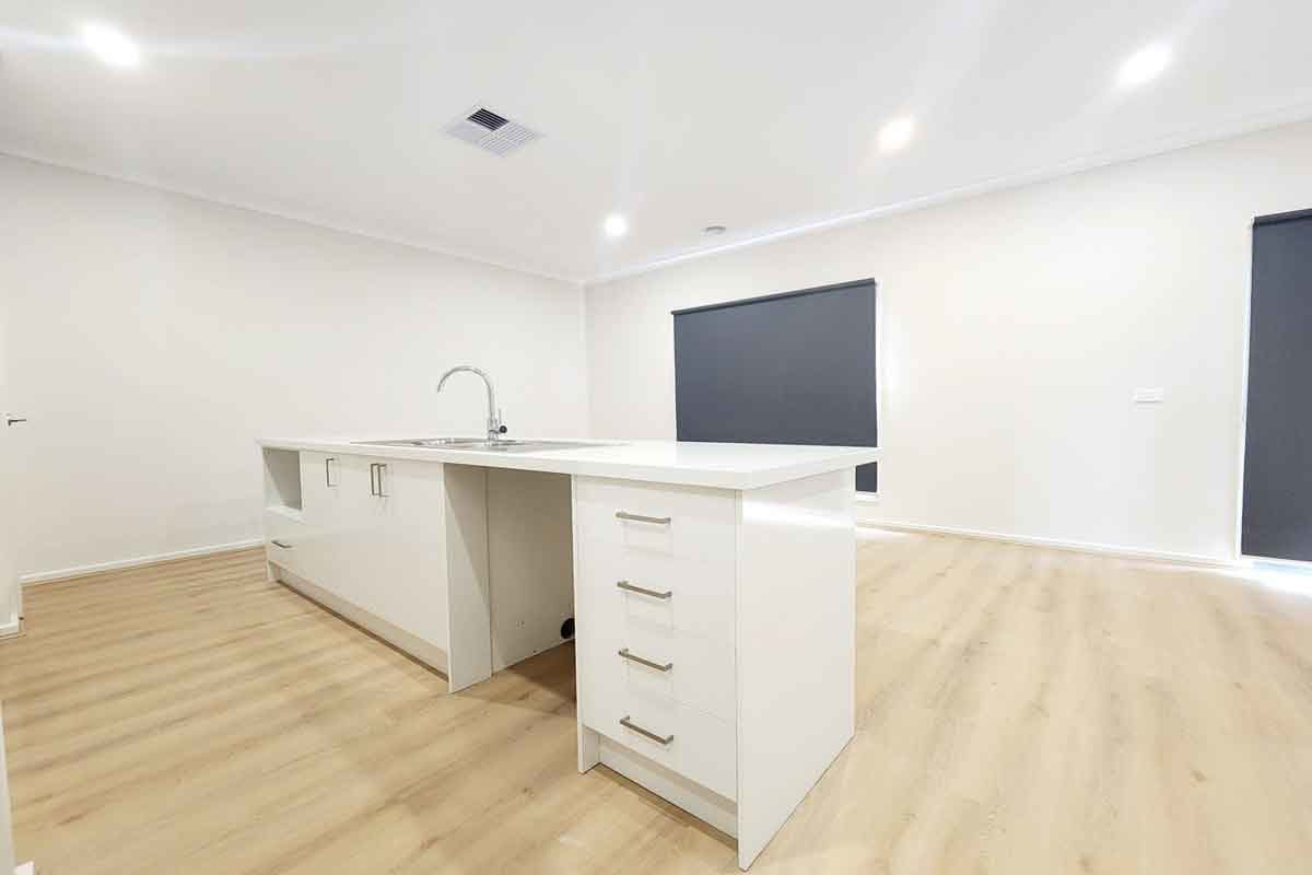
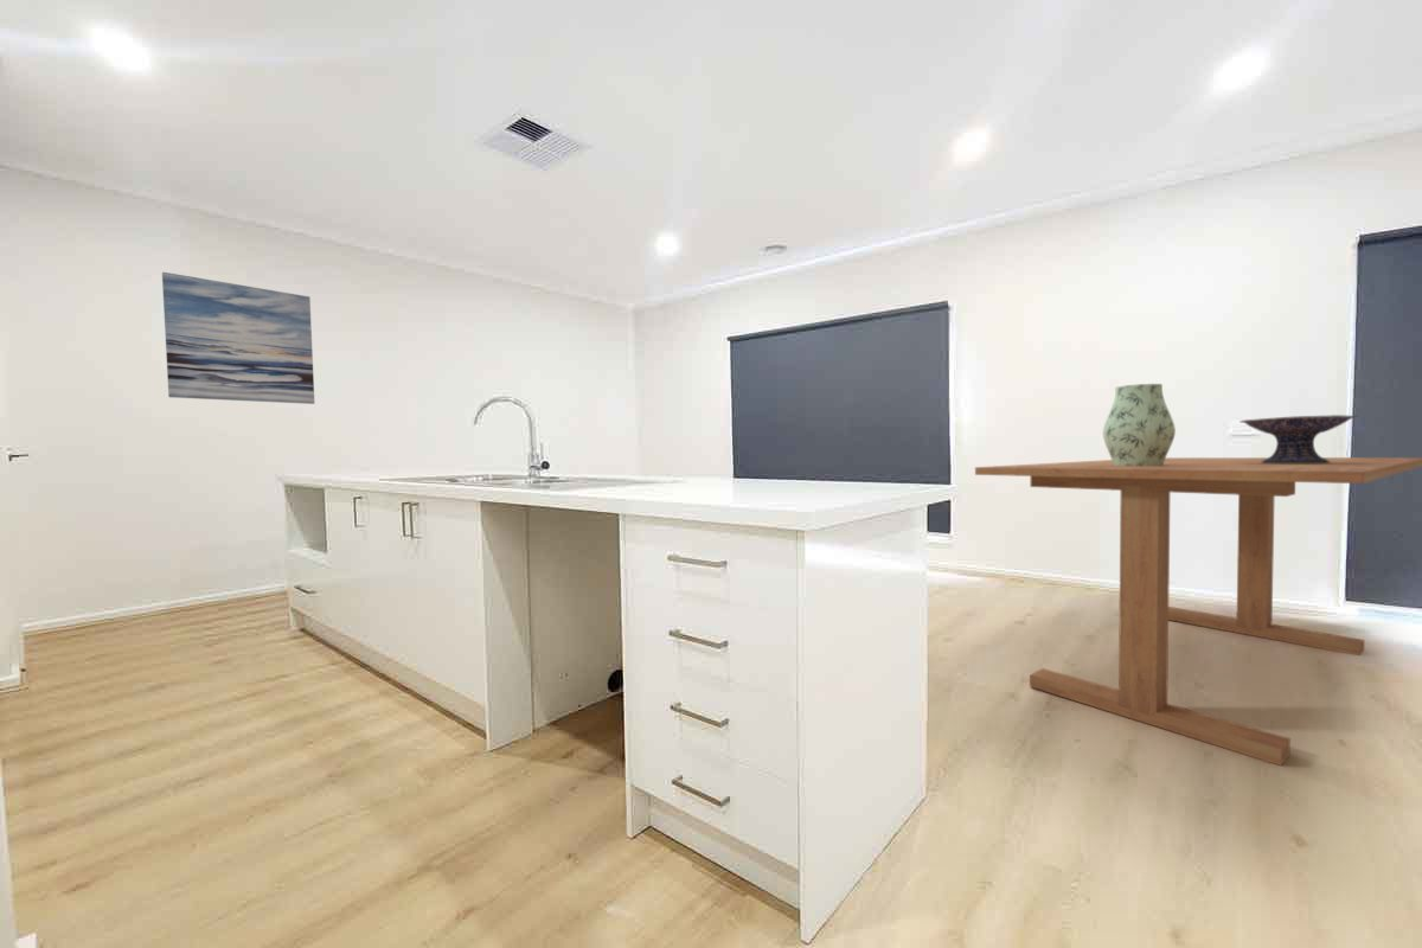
+ vase [1102,383,1177,466]
+ wall art [161,271,315,405]
+ dining table [974,456,1422,767]
+ decorative bowl [1238,414,1358,463]
